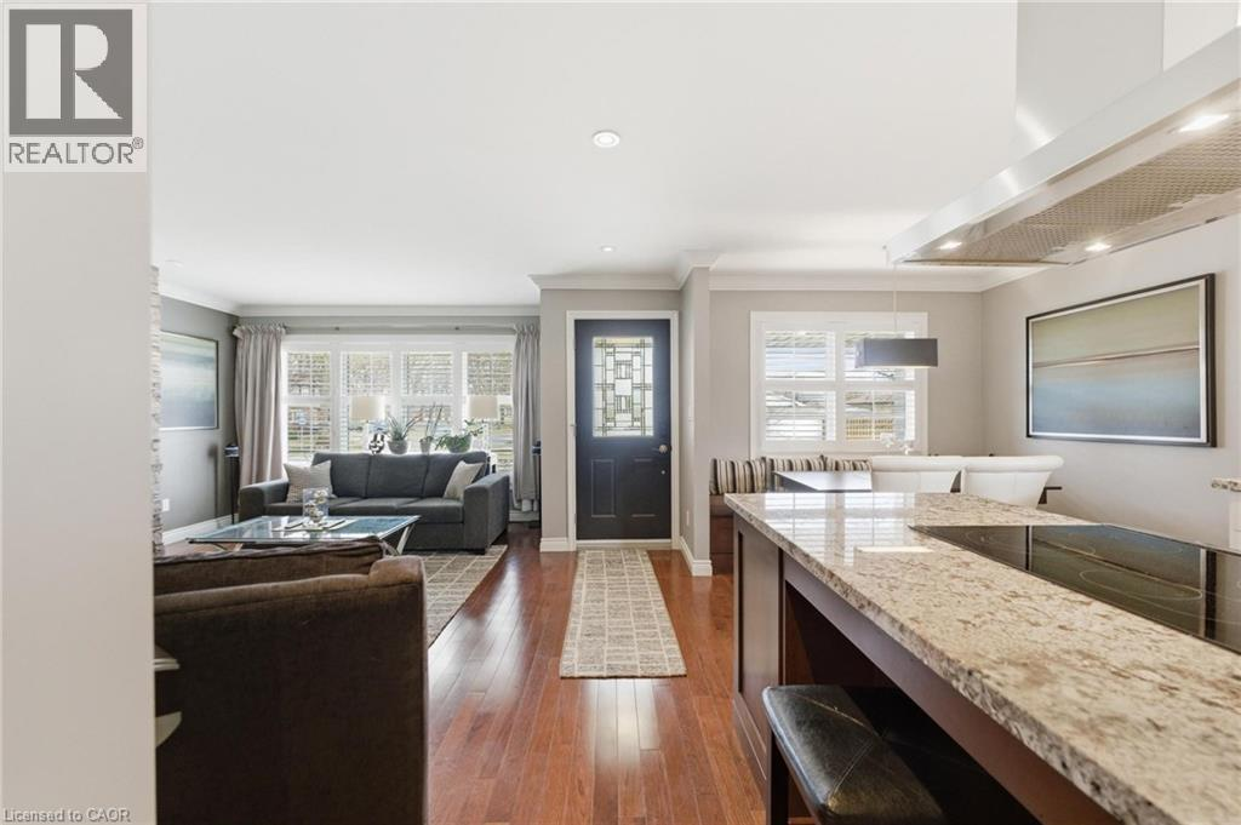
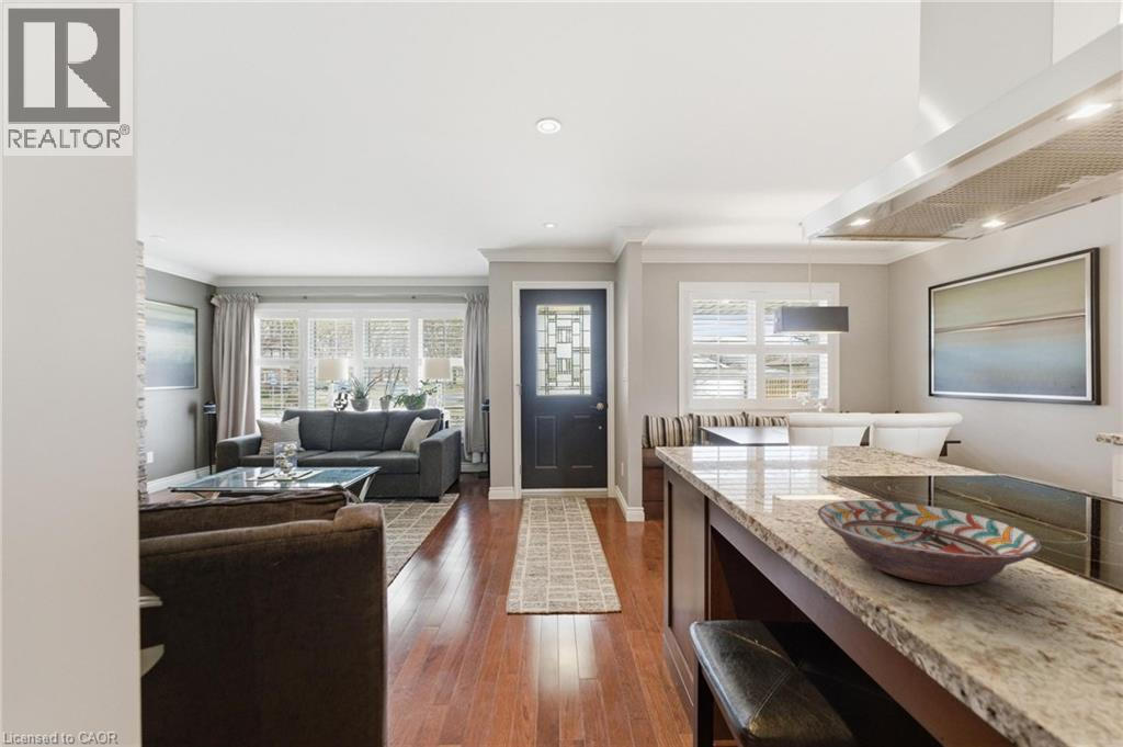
+ decorative bowl [817,499,1042,587]
